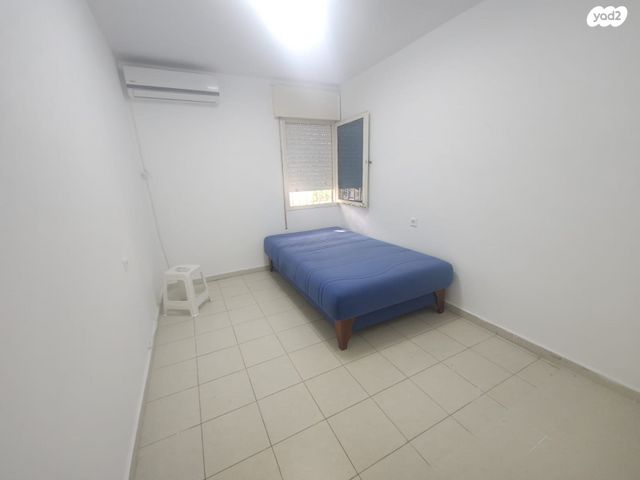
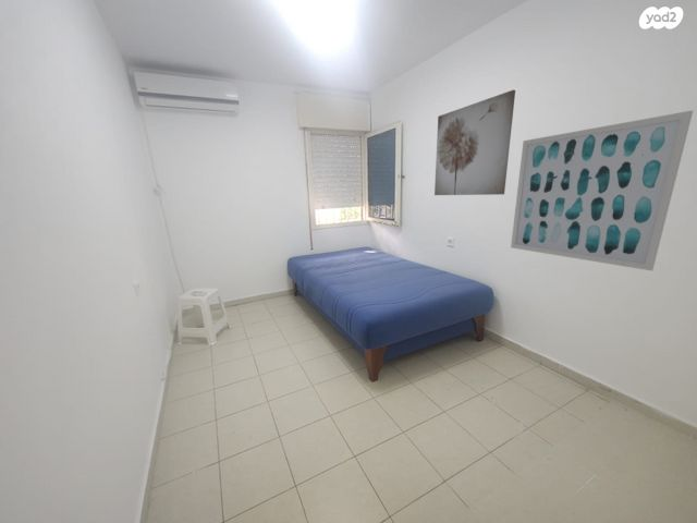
+ wall art [433,89,516,196]
+ wall art [510,109,694,272]
